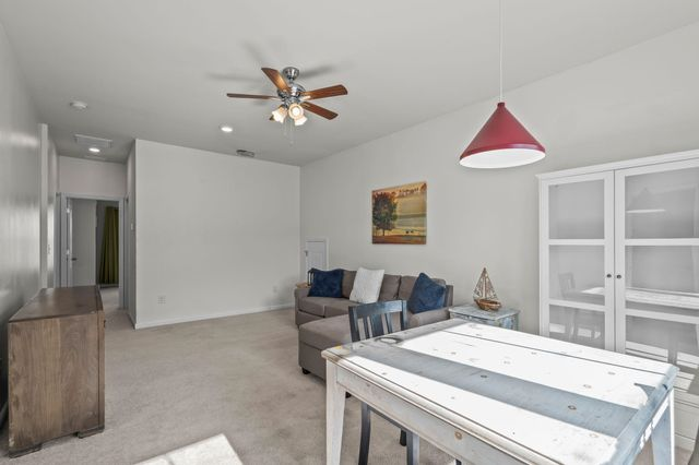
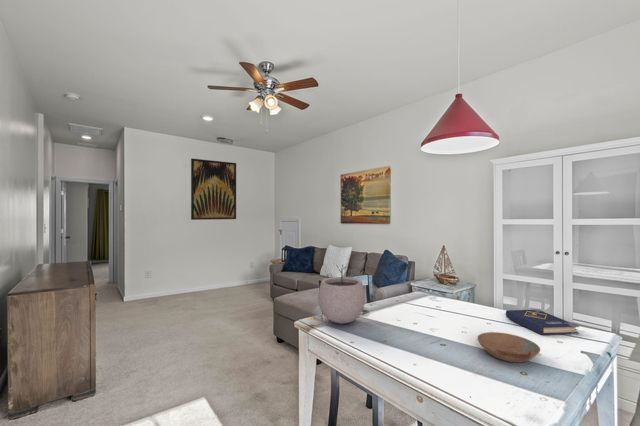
+ bowl [476,331,541,364]
+ wall art [190,158,237,221]
+ book [505,308,580,336]
+ plant pot [317,263,366,325]
